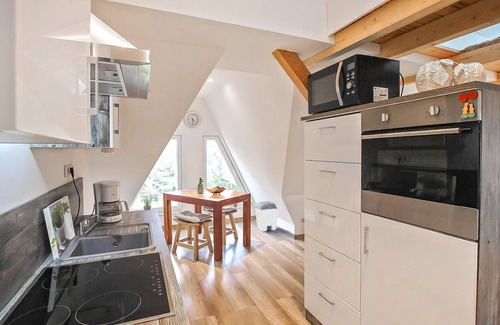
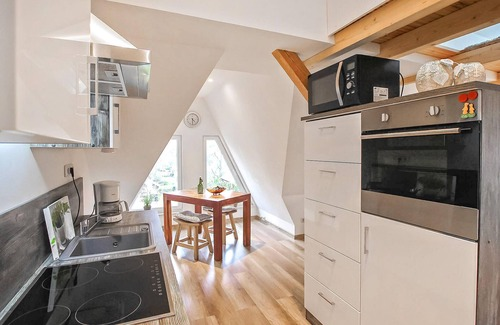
- trash can [253,200,279,232]
